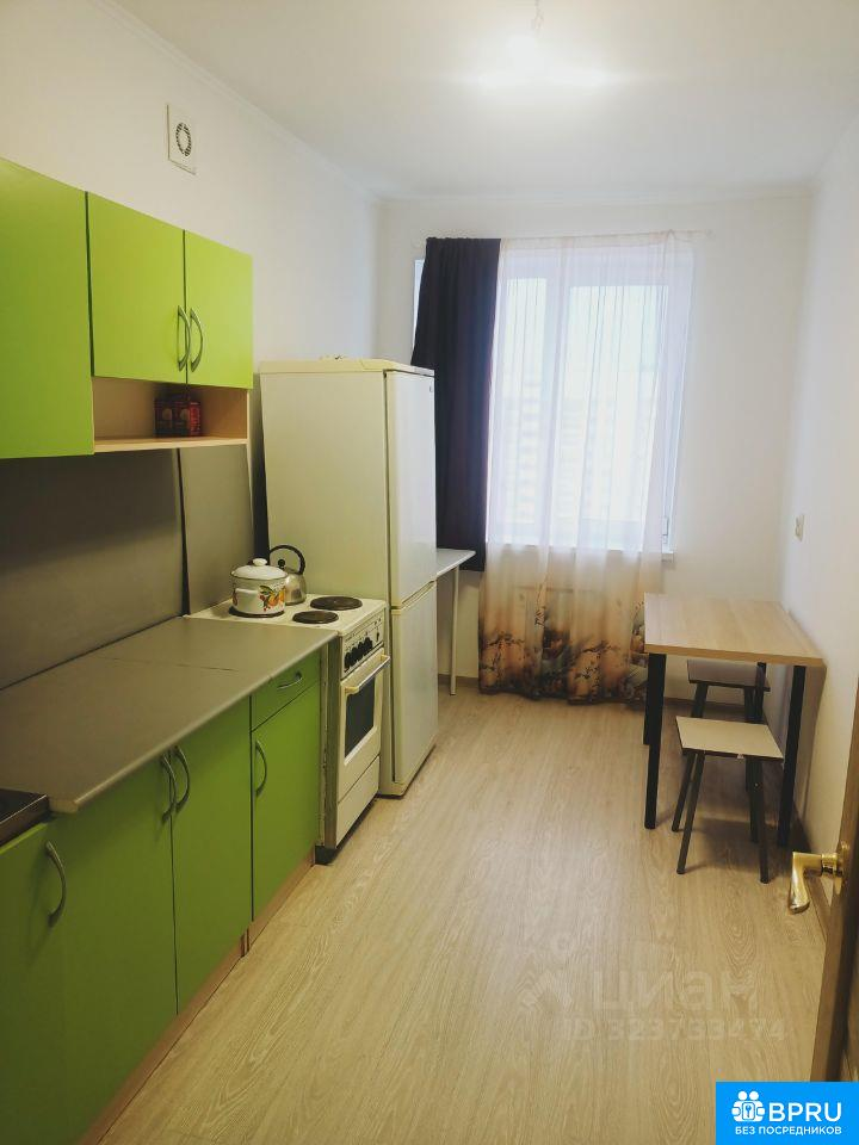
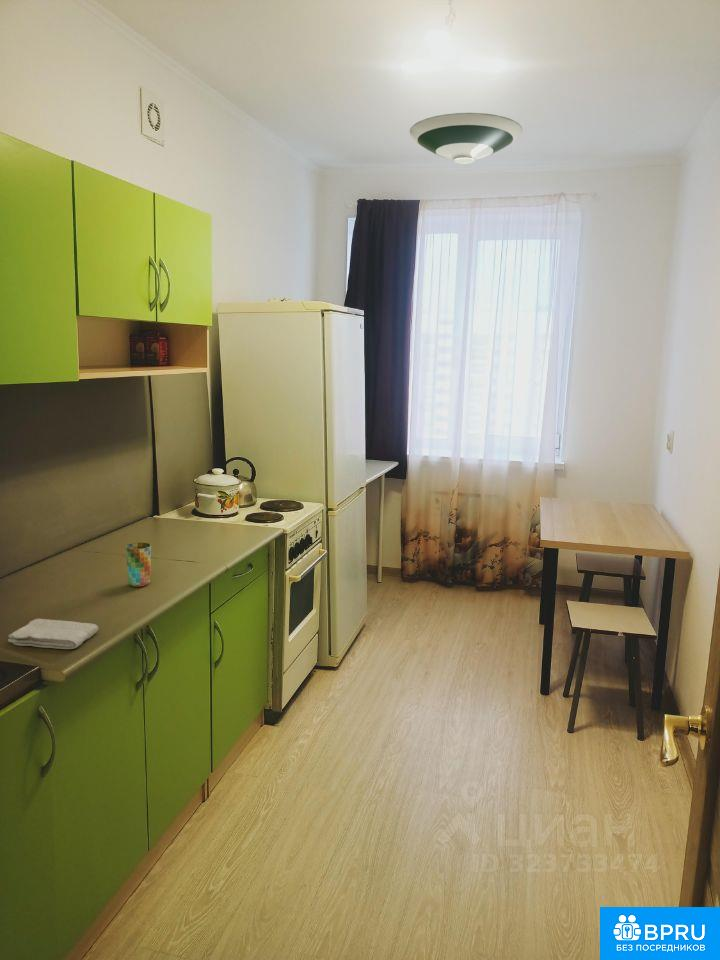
+ washcloth [7,618,100,650]
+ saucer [409,112,523,165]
+ cup [125,542,152,588]
